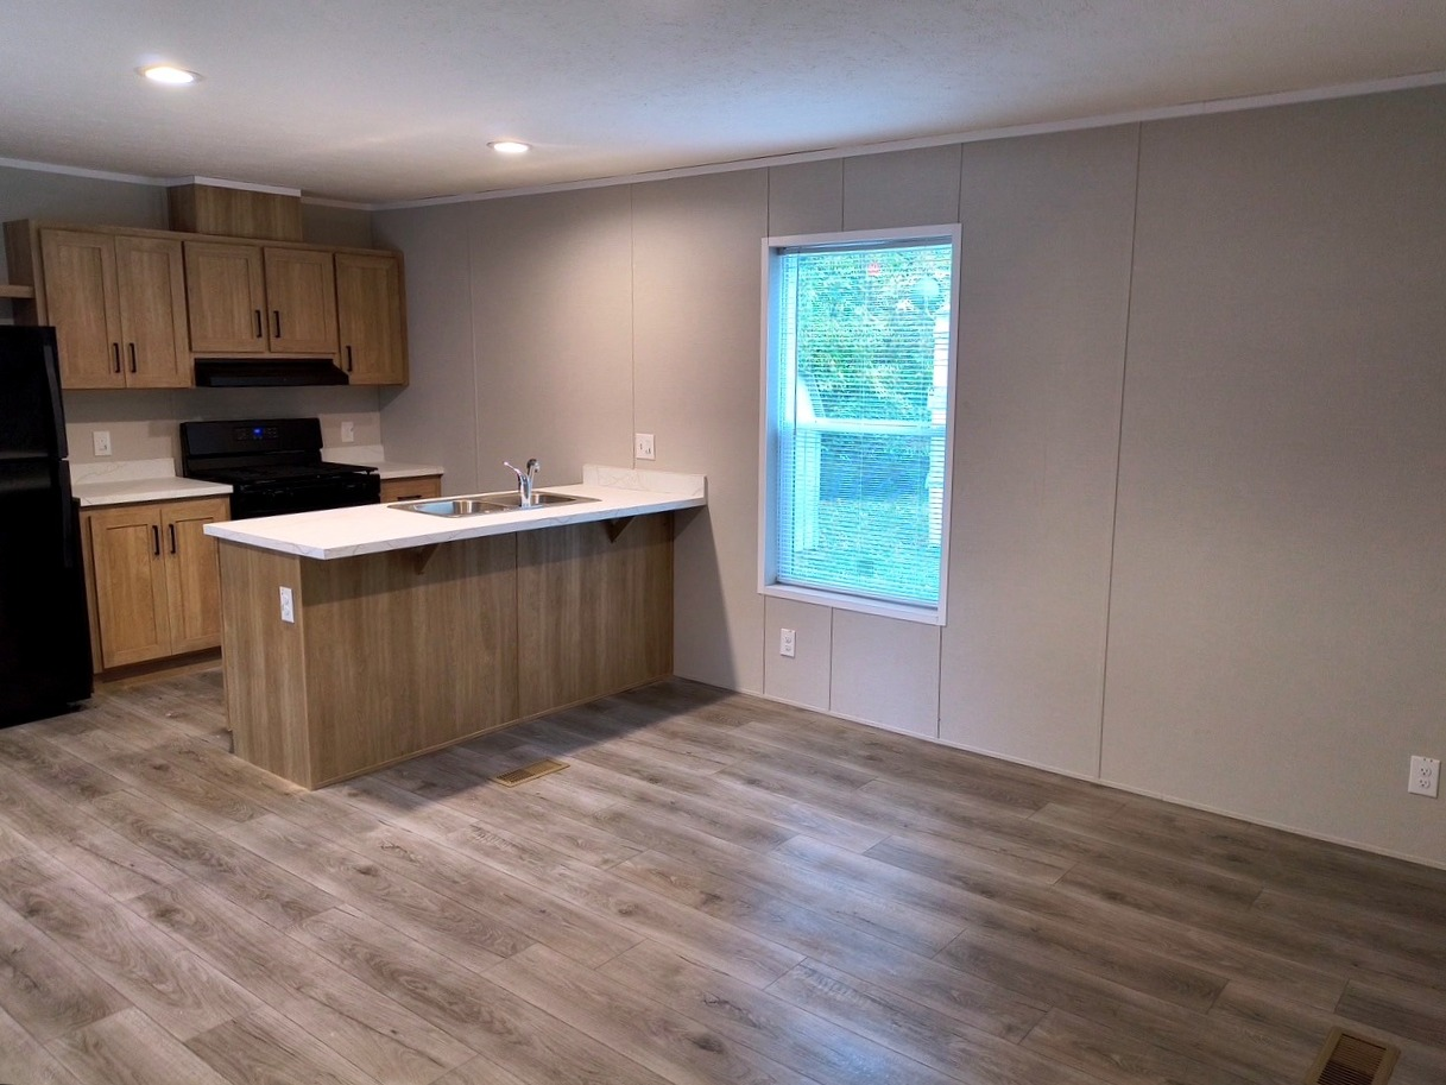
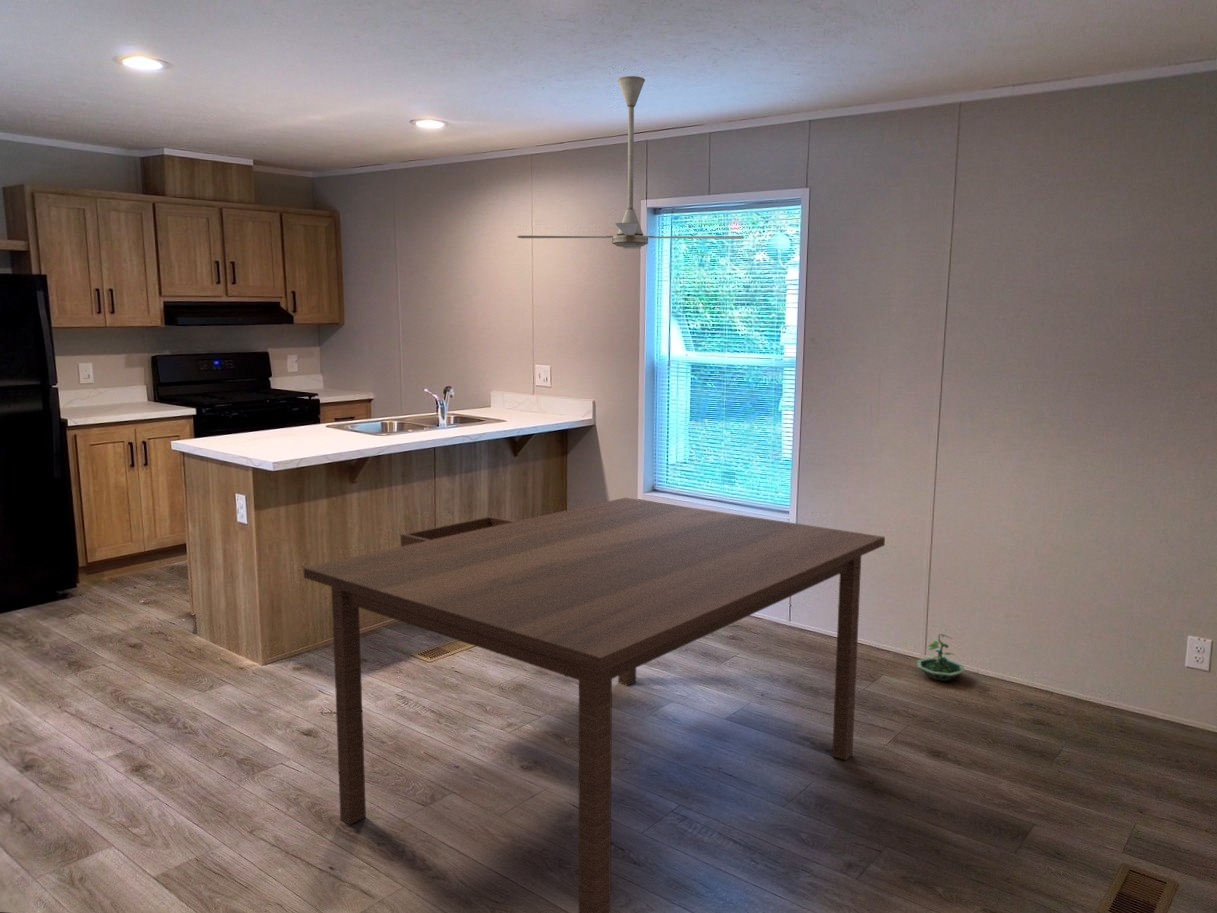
+ ceiling fan [516,75,745,250]
+ terrarium [916,633,965,682]
+ dining table [303,497,886,913]
